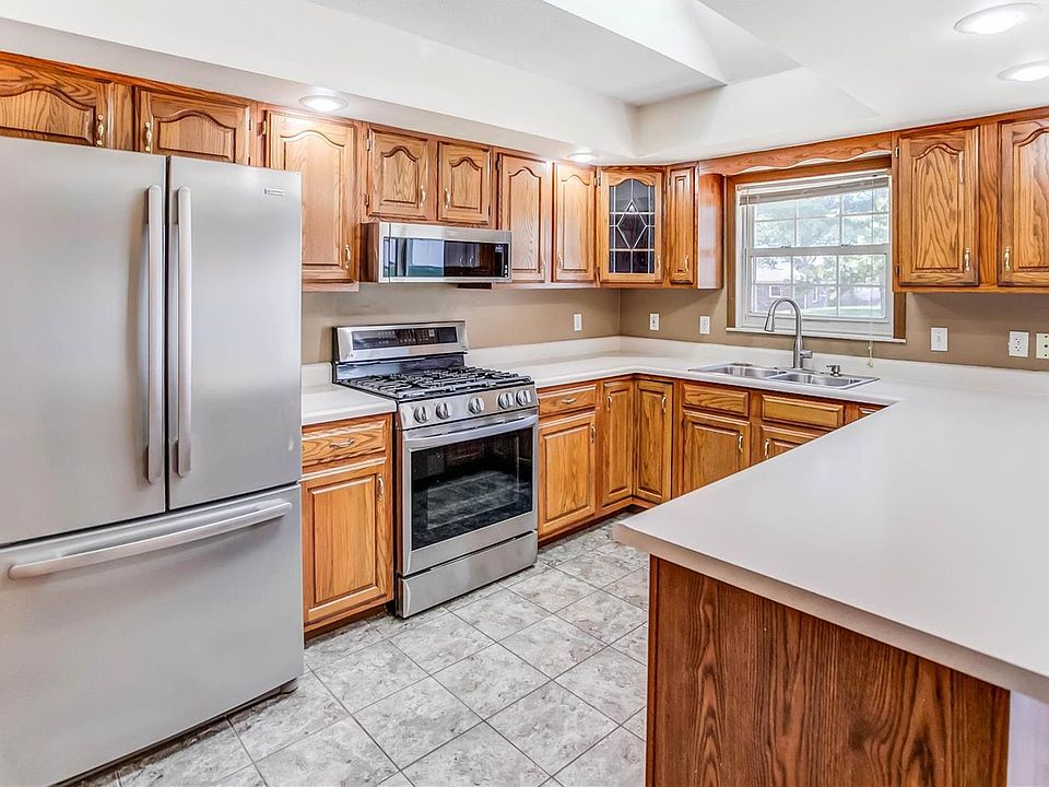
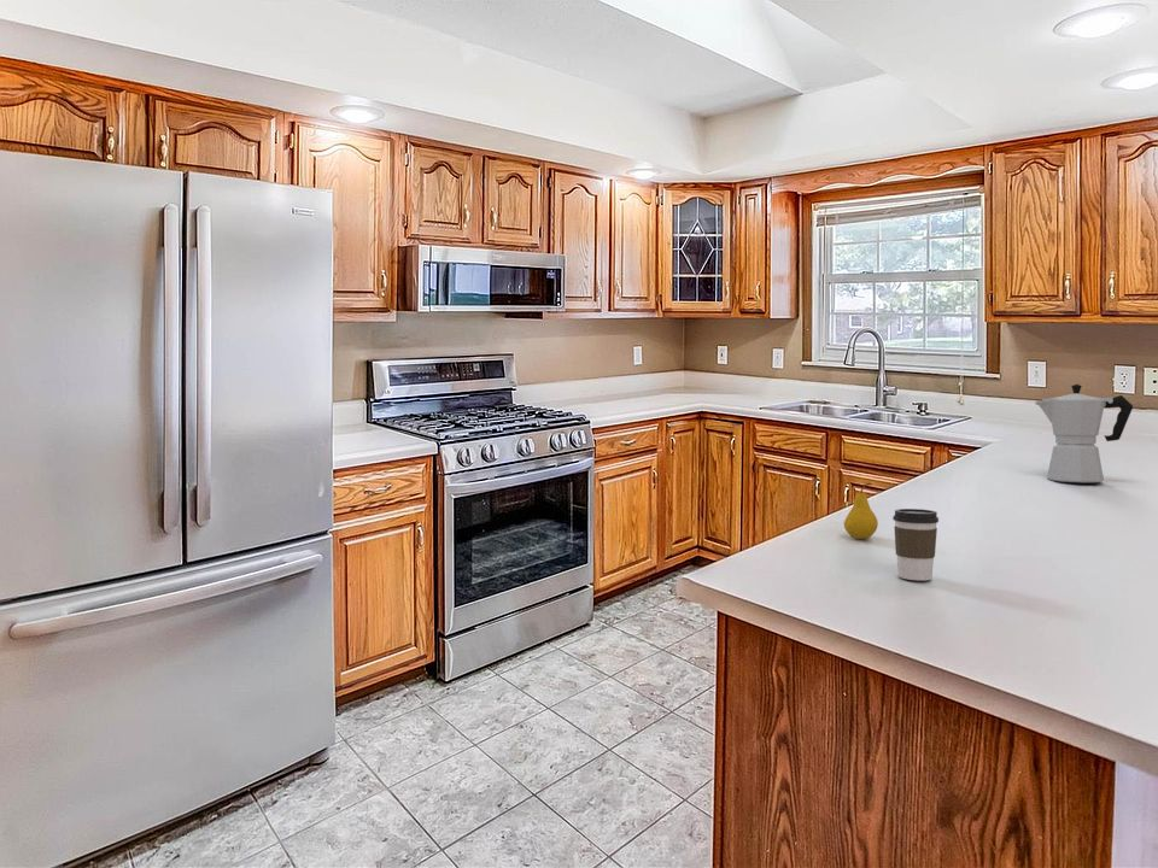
+ coffee cup [891,508,940,581]
+ moka pot [1034,383,1134,483]
+ fruit [843,482,879,540]
